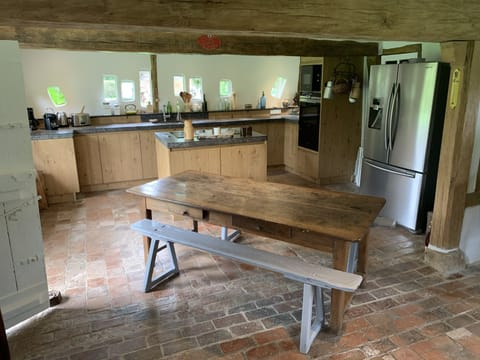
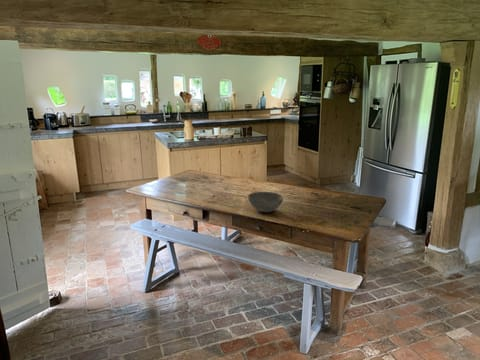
+ bowl [247,191,284,213]
